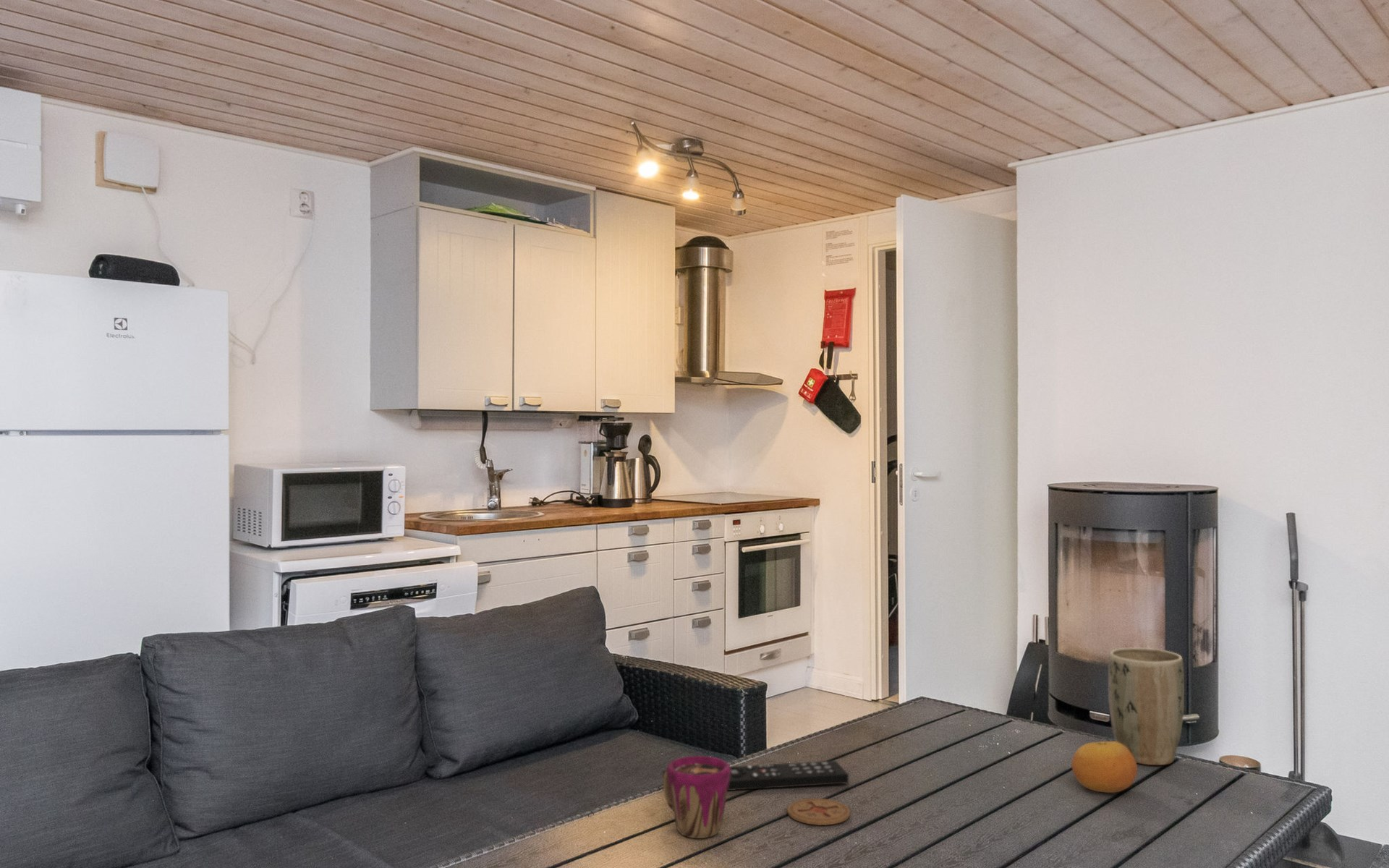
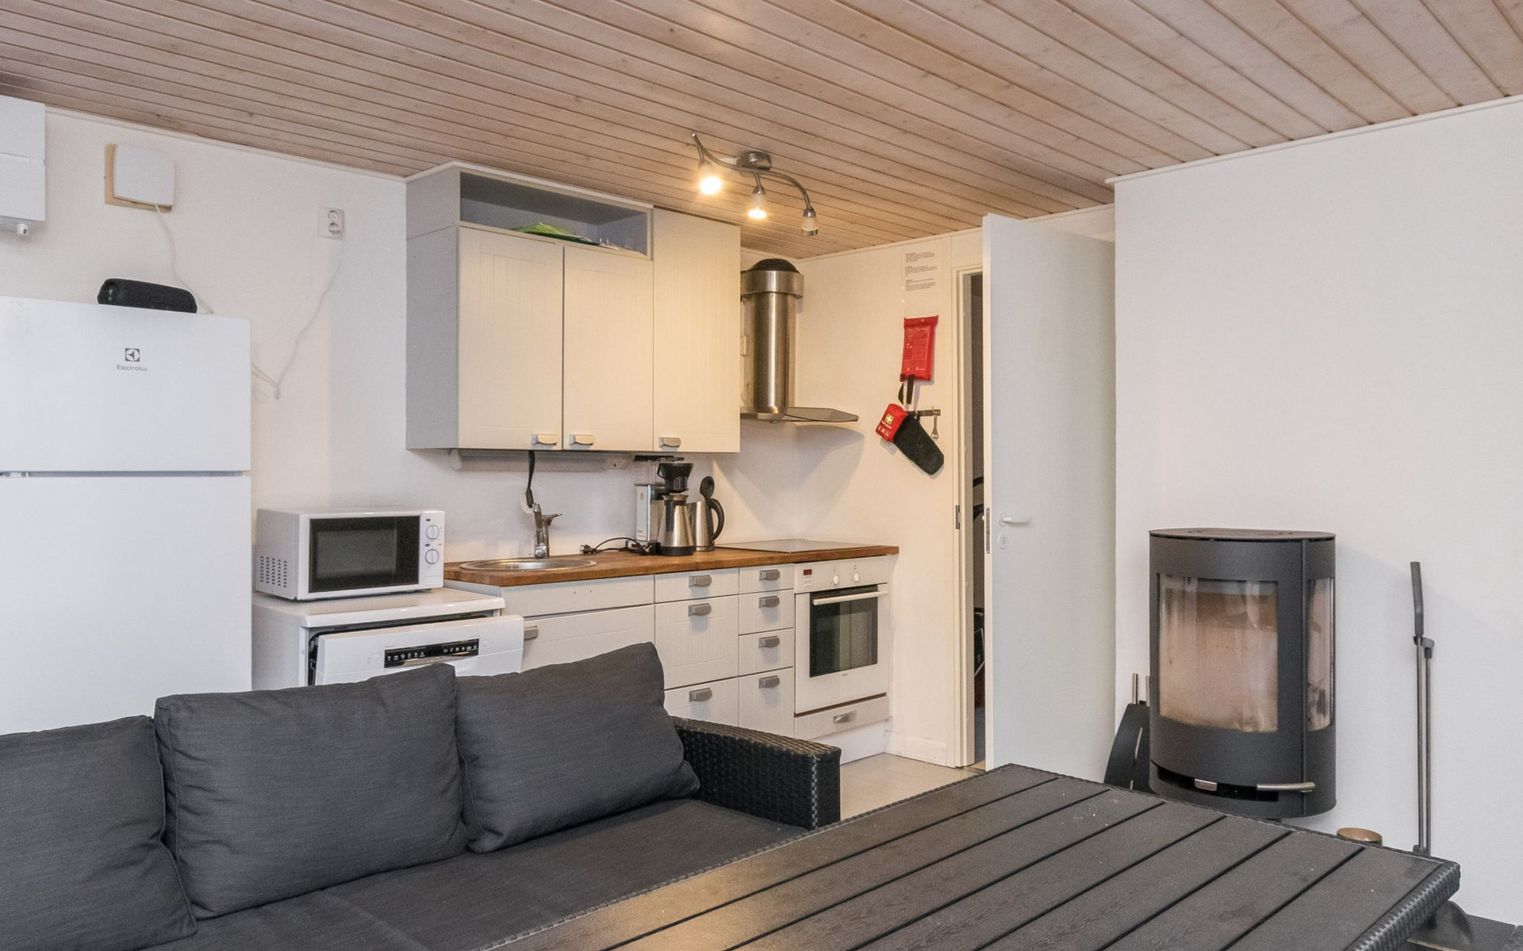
- fruit [1071,741,1138,793]
- cup [663,755,731,839]
- coaster [786,798,851,826]
- plant pot [1108,647,1185,766]
- remote control [662,760,849,791]
